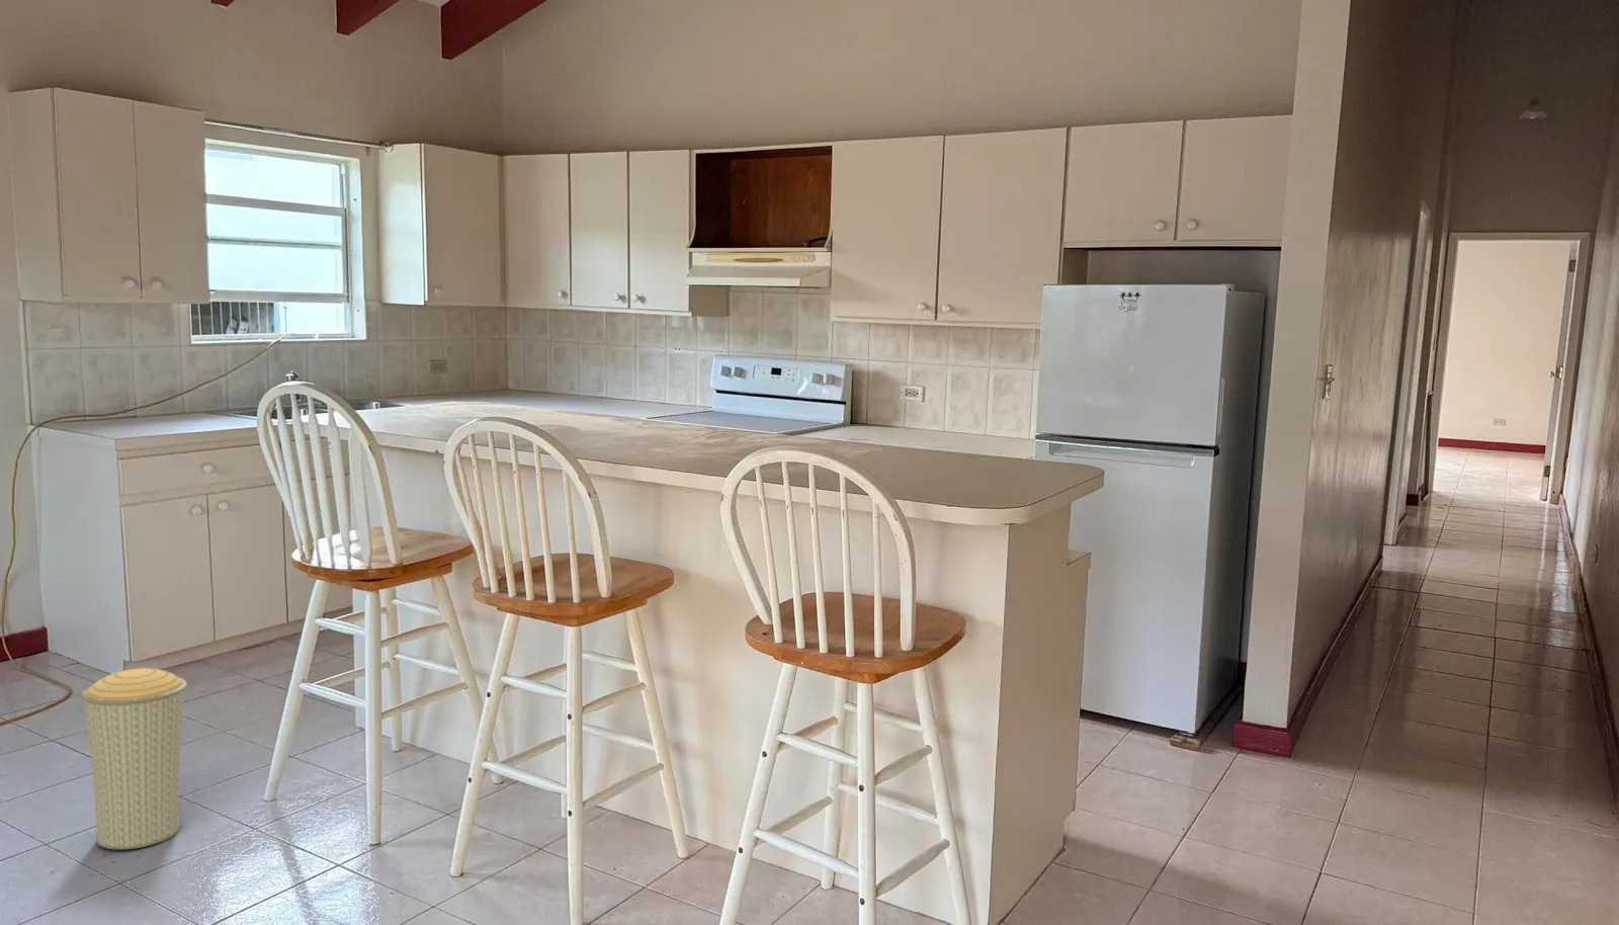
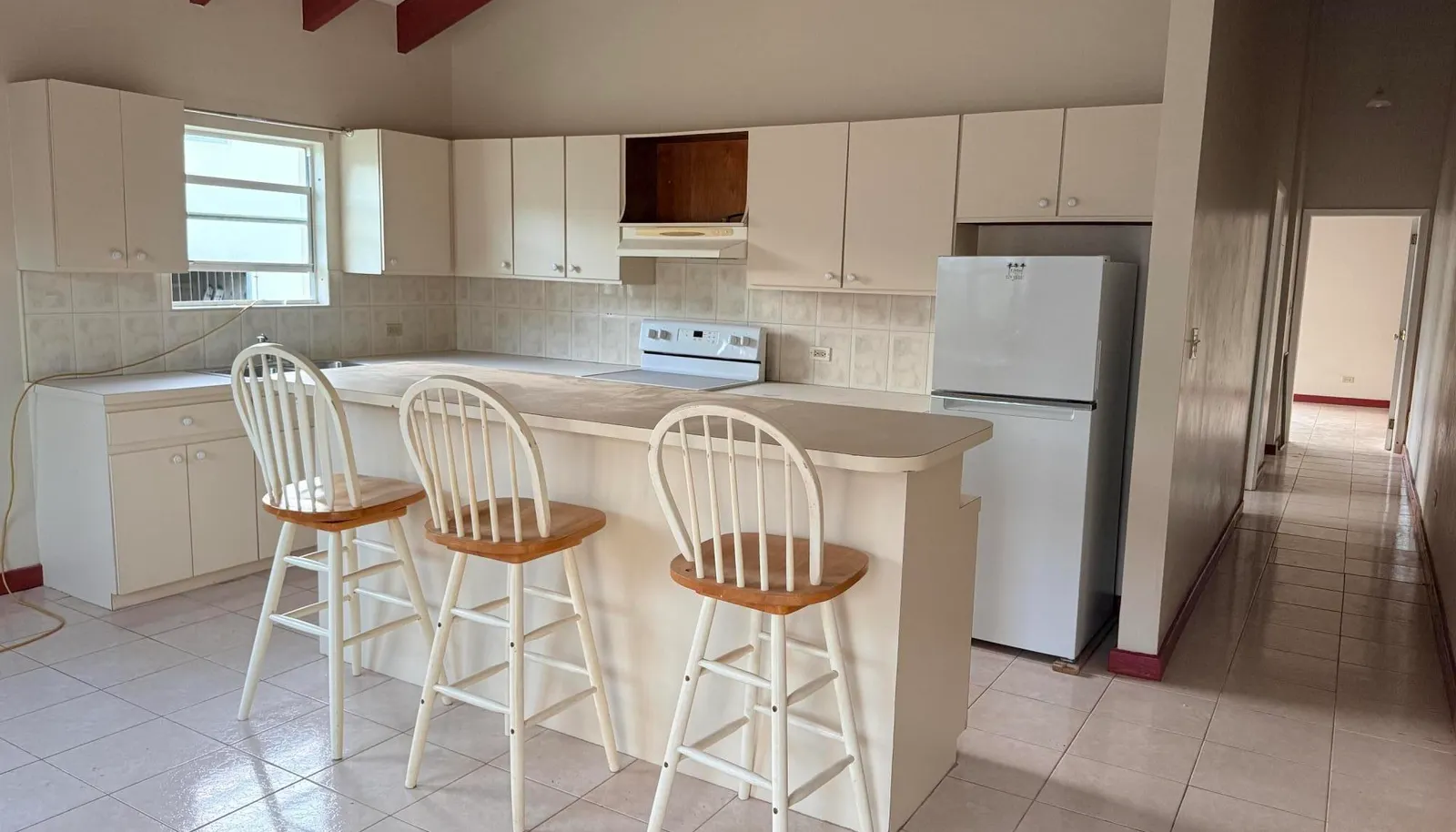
- trash can [80,667,188,851]
